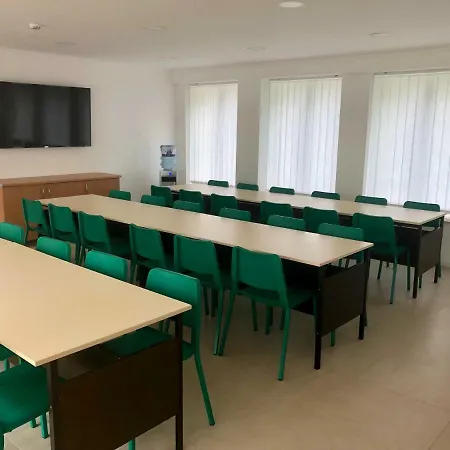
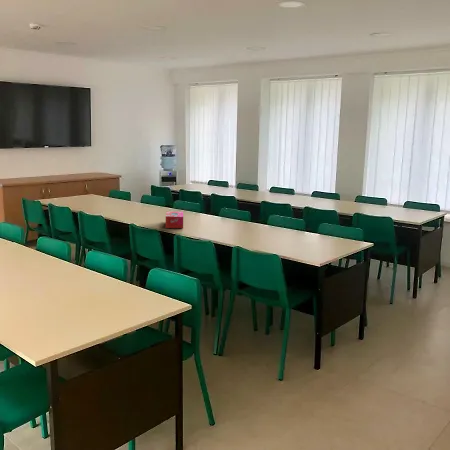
+ tissue box [165,211,184,229]
